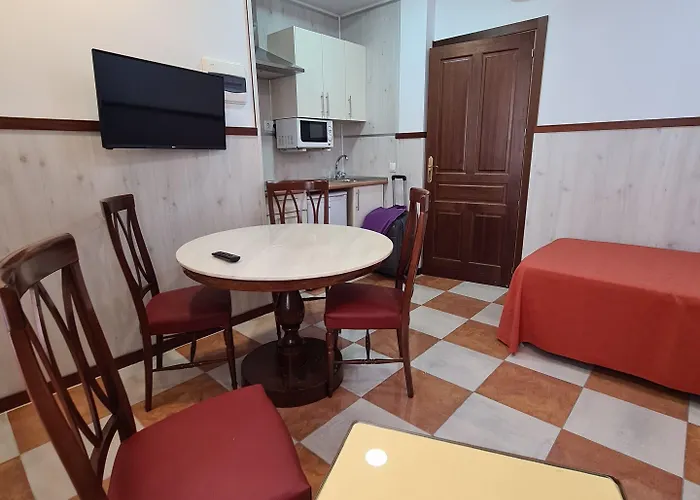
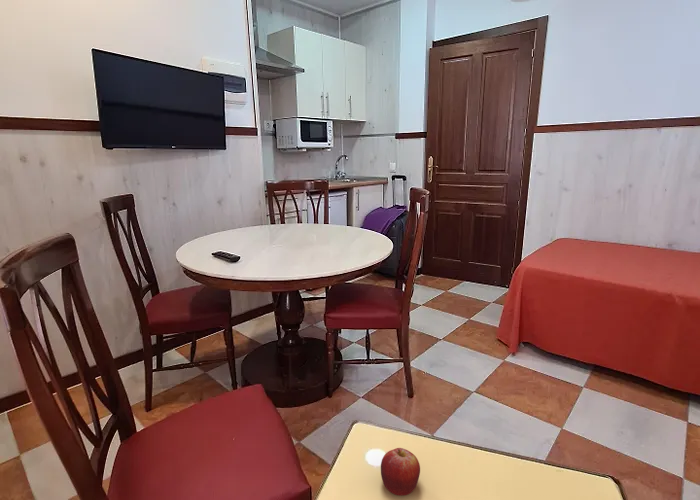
+ fruit [380,447,421,497]
